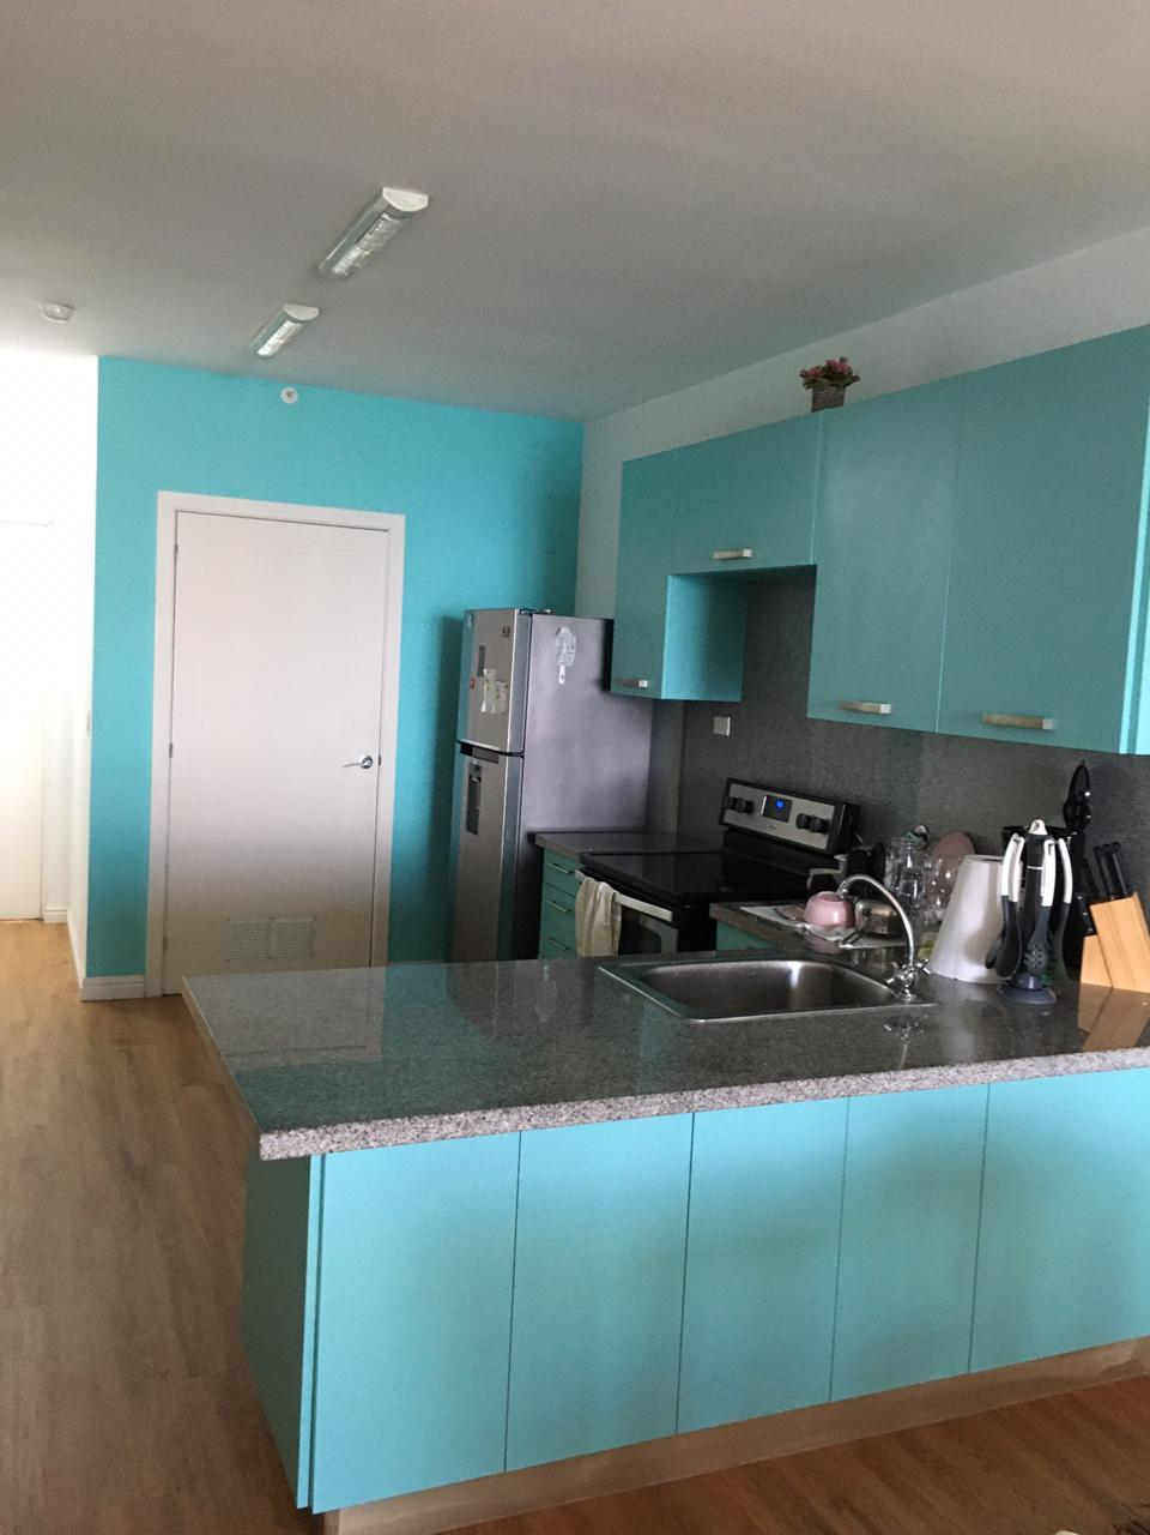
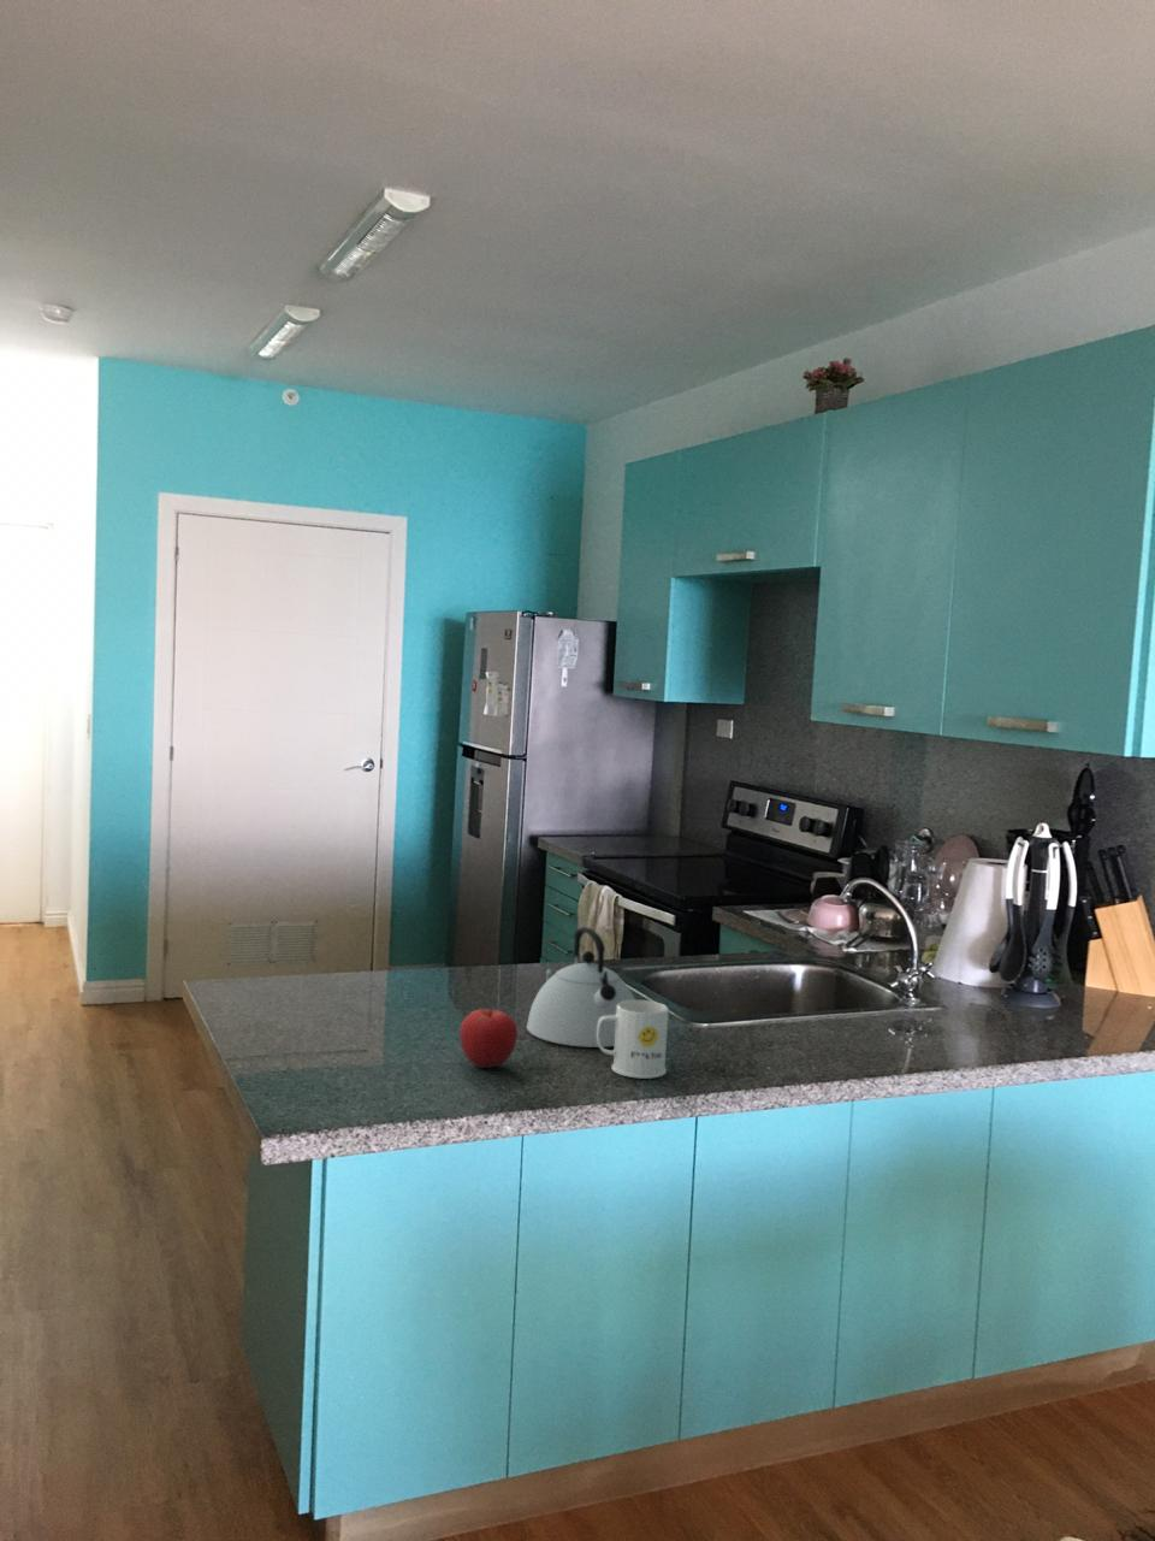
+ fruit [459,1007,518,1069]
+ kettle [525,926,637,1048]
+ mug [597,1000,670,1080]
